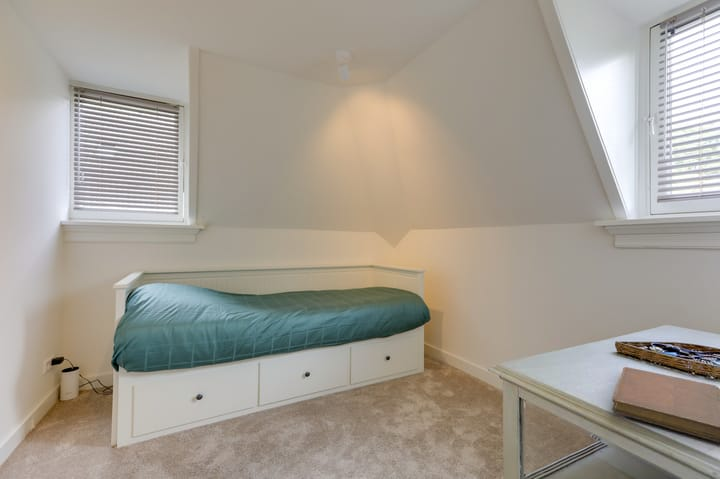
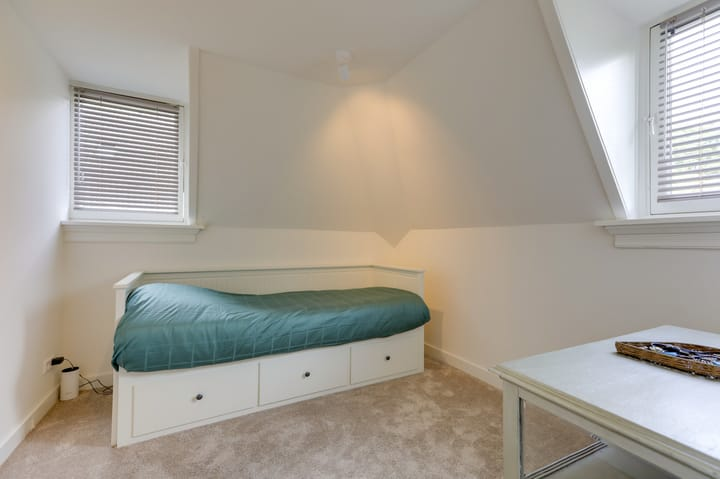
- notebook [611,366,720,443]
